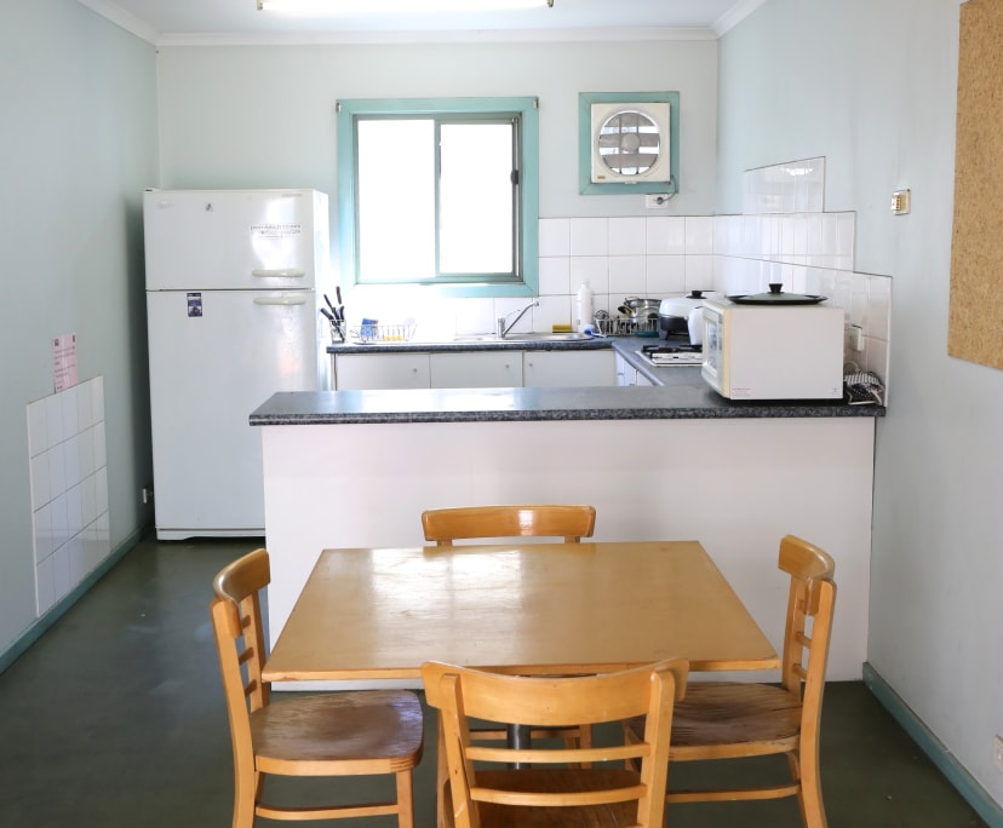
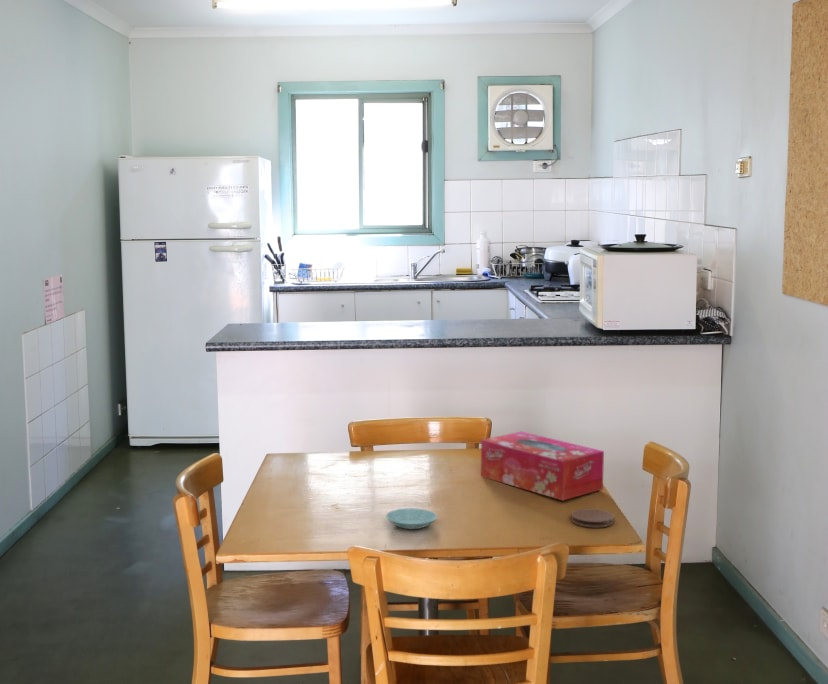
+ tissue box [480,431,605,501]
+ saucer [385,507,438,530]
+ coaster [570,508,615,528]
